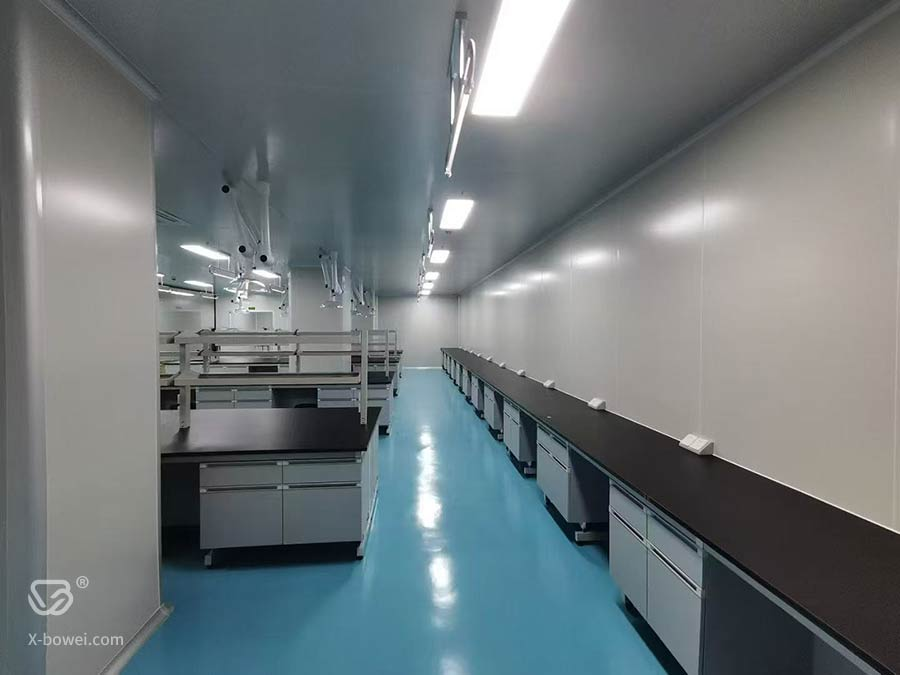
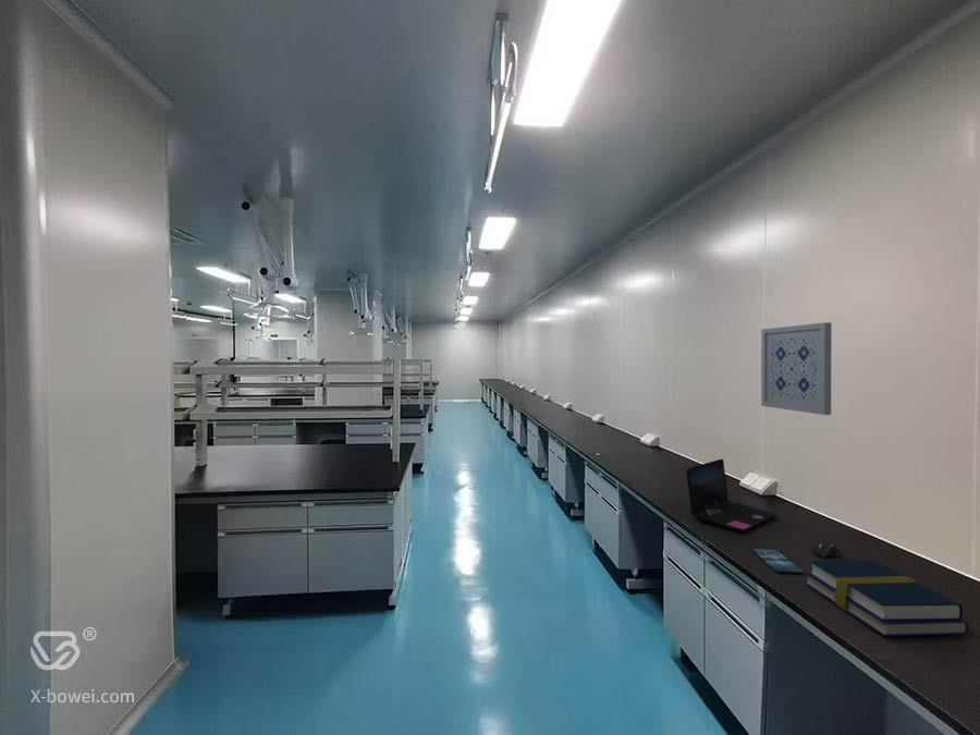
+ laptop [685,458,777,532]
+ smartphone [751,548,805,575]
+ wall art [760,321,833,416]
+ computer mouse [811,539,842,559]
+ book [804,559,970,637]
